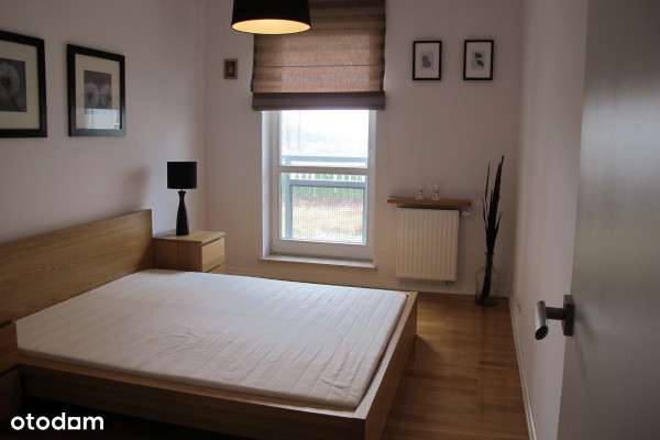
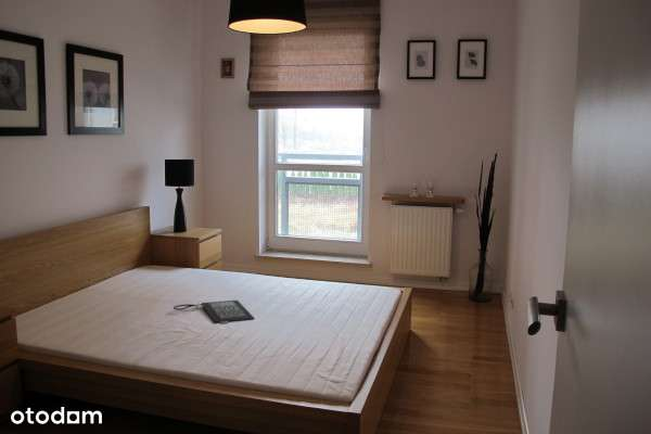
+ clutch bag [173,299,255,324]
